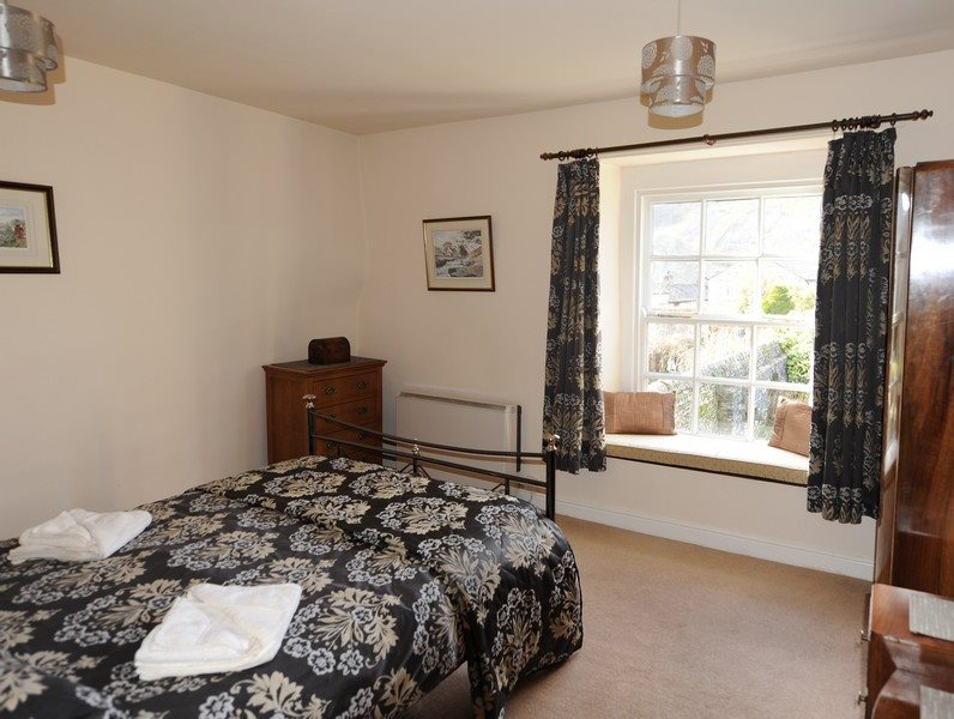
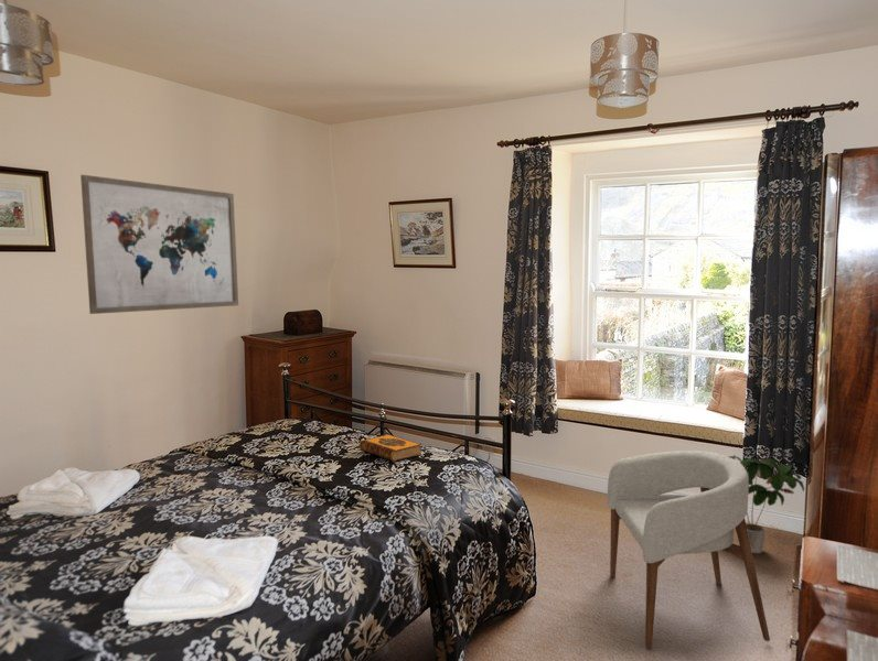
+ armchair [607,449,771,650]
+ potted plant [727,454,805,554]
+ wall art [79,174,239,315]
+ hardback book [358,433,422,463]
